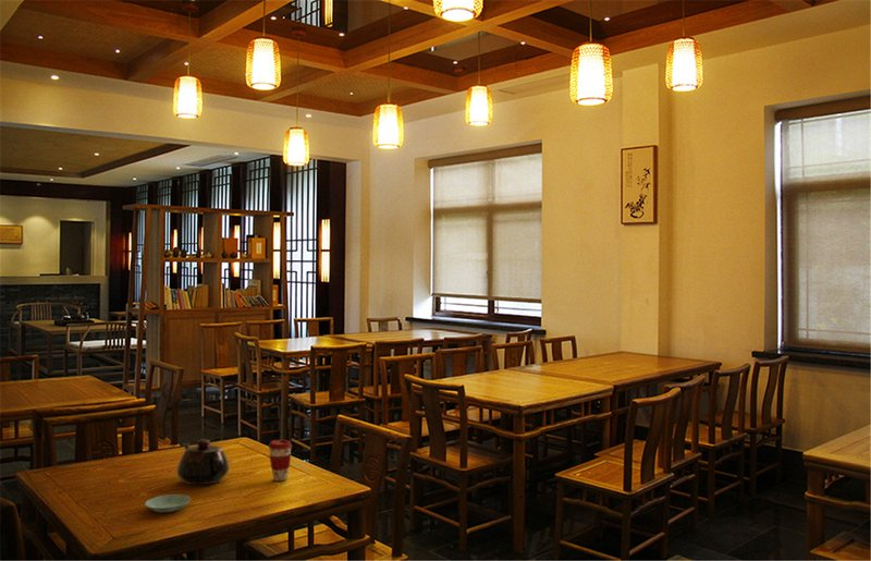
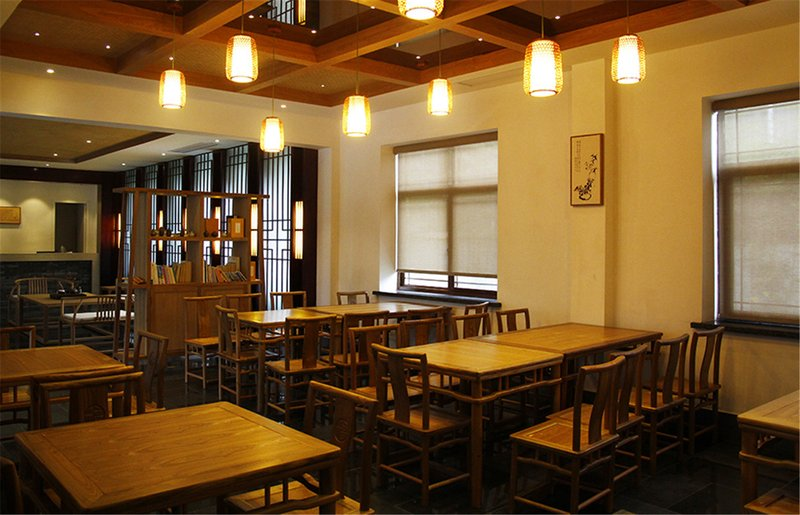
- teapot [176,438,230,486]
- coffee cup [268,439,293,483]
- saucer [144,493,192,514]
